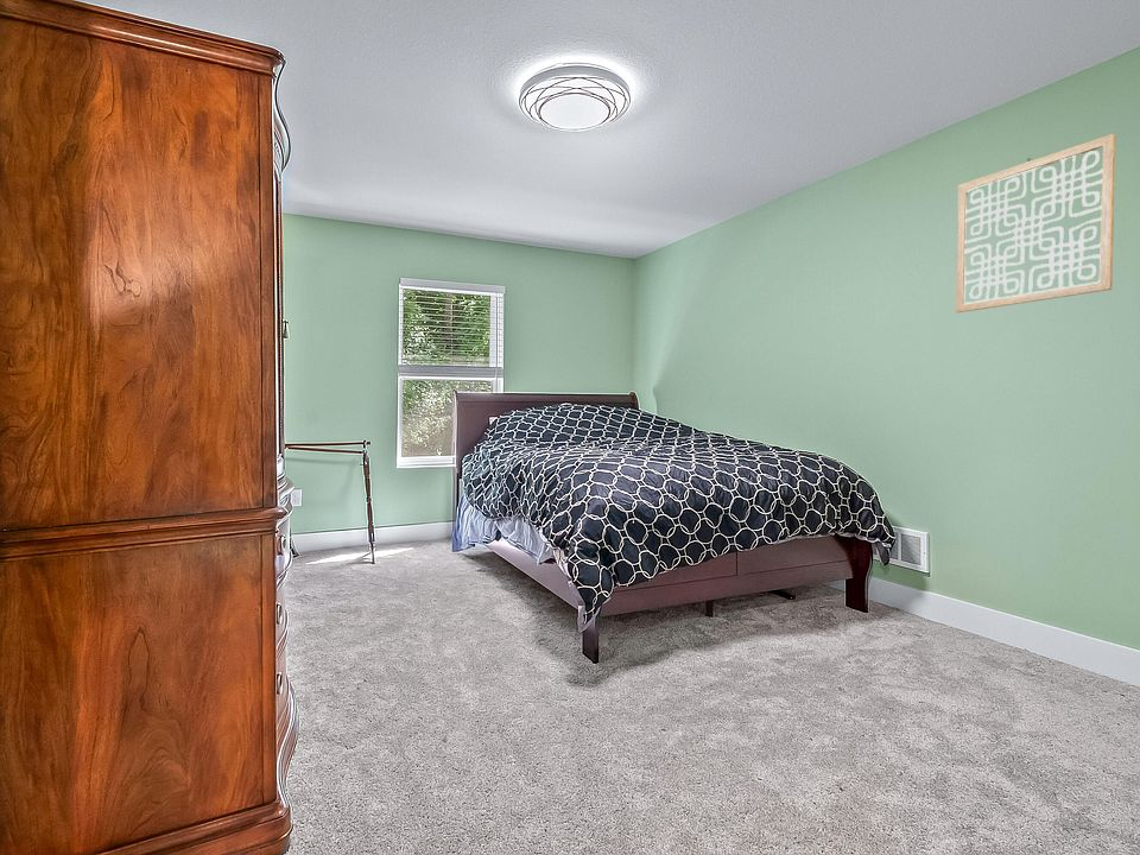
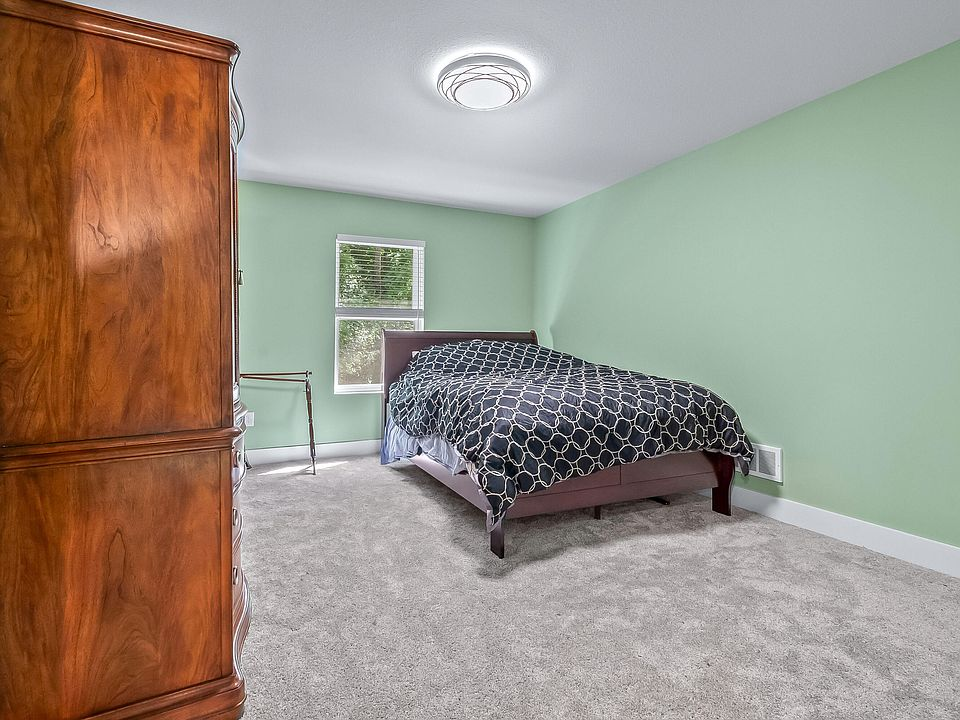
- wall art [955,133,1116,314]
